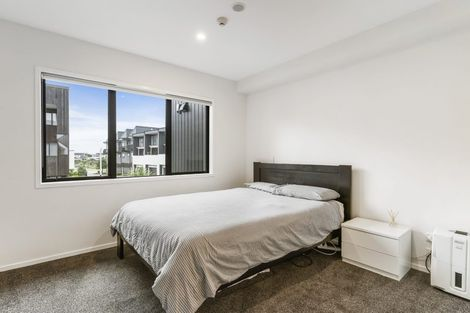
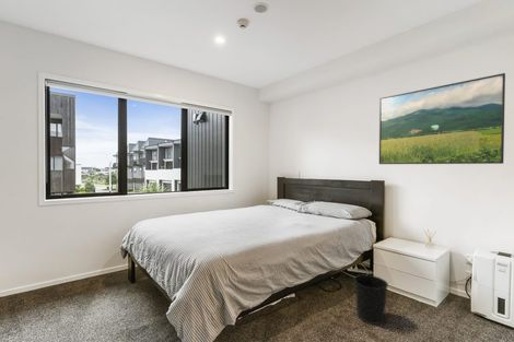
+ wastebasket [353,274,389,326]
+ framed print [378,72,506,165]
